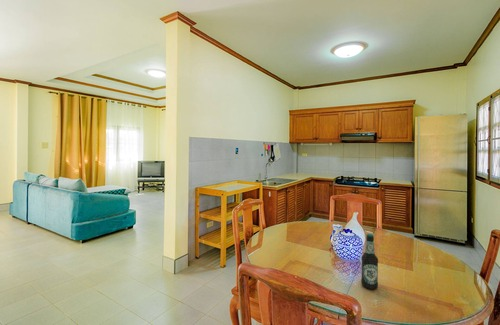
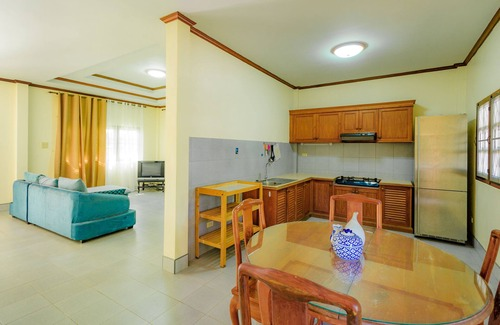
- bottle [360,233,379,290]
